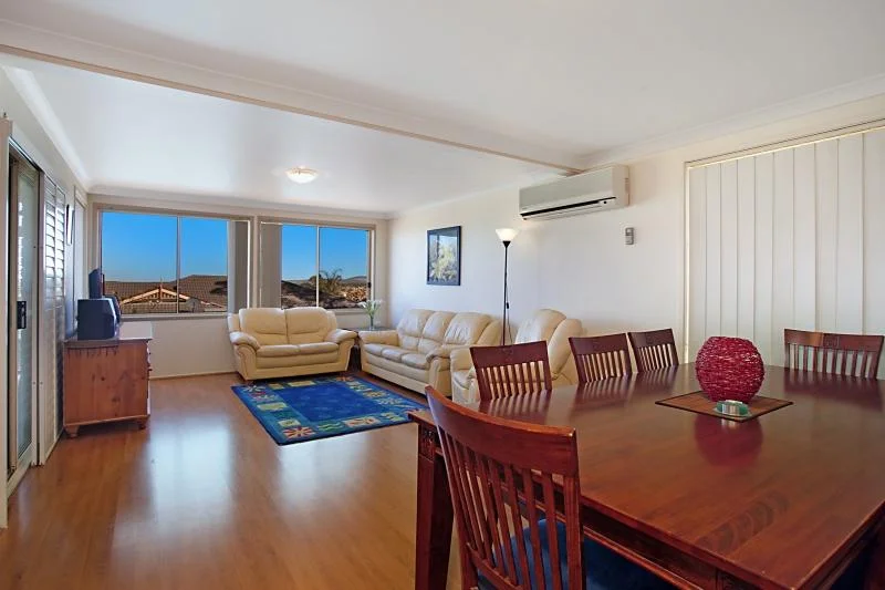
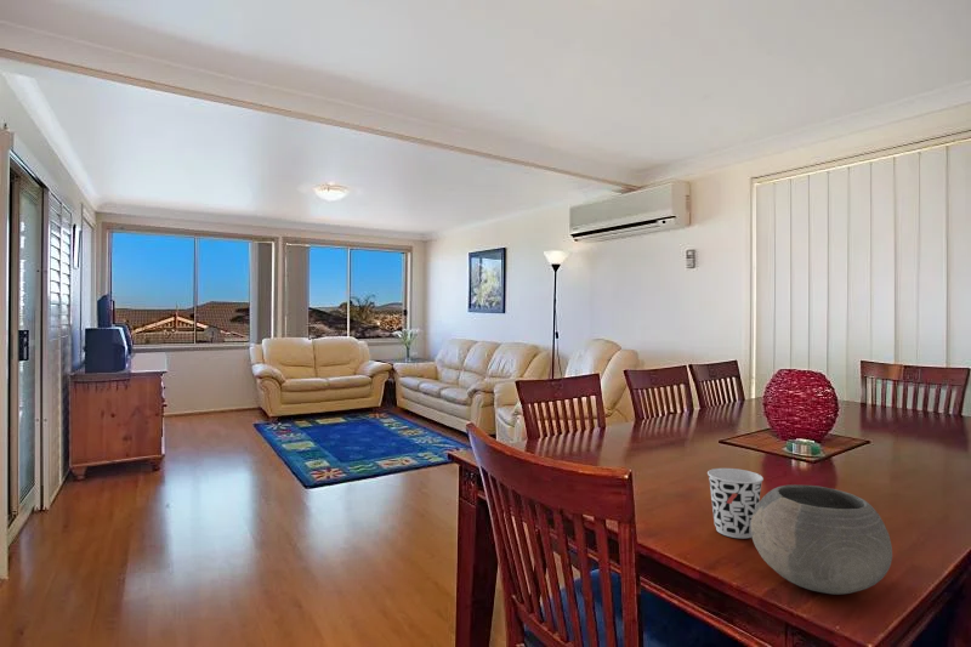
+ bowl [751,483,893,596]
+ cup [706,467,765,539]
